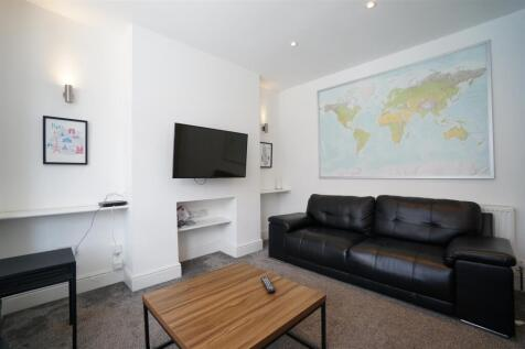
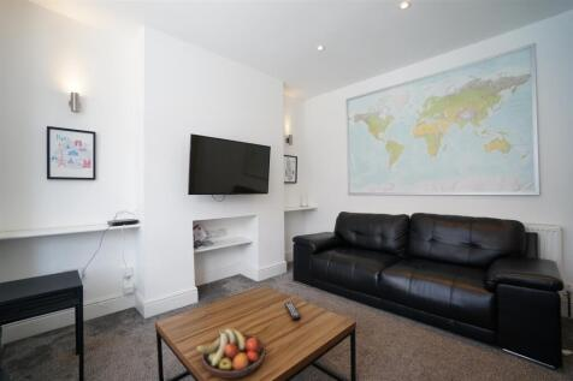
+ fruit bowl [194,327,267,380]
